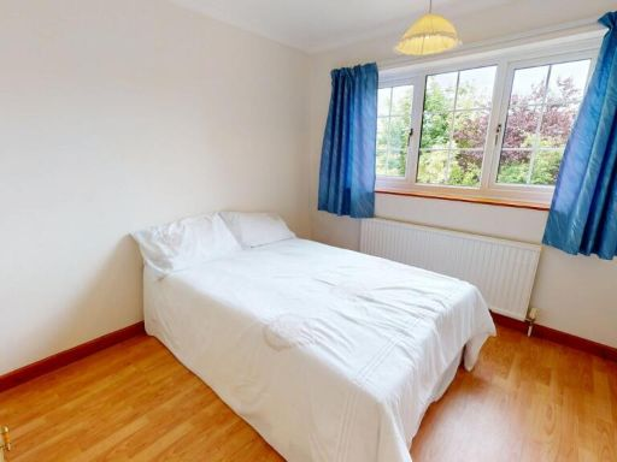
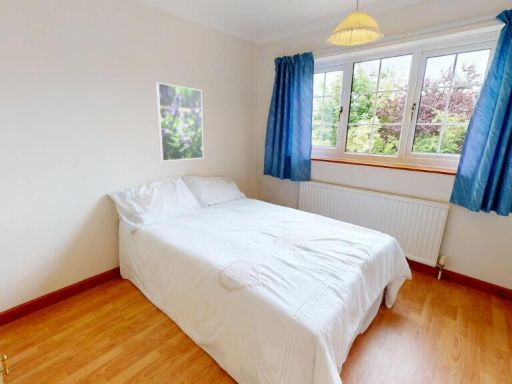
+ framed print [155,81,204,162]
